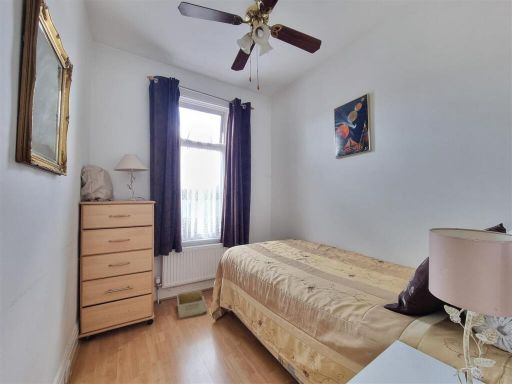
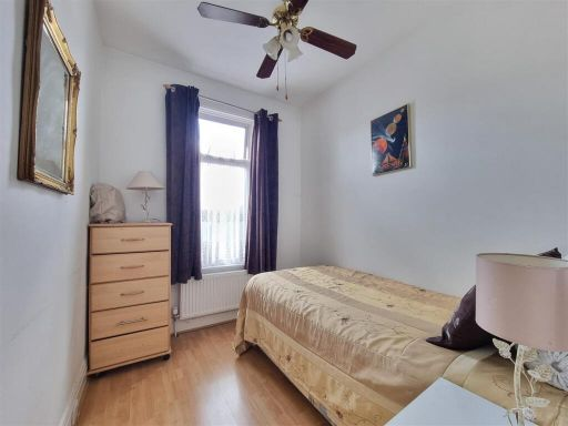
- storage bin [176,289,208,319]
